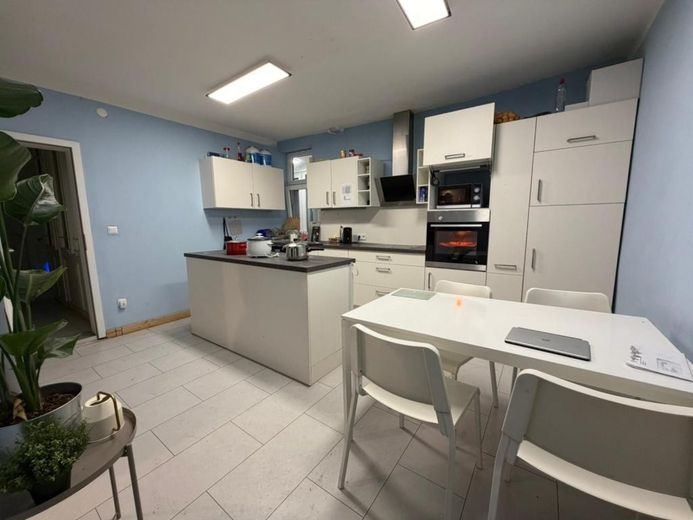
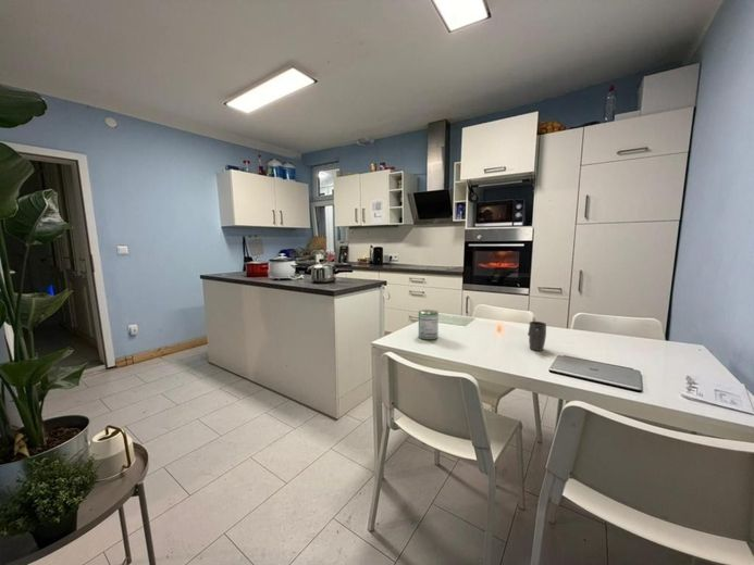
+ mug [527,321,547,352]
+ can [418,309,440,341]
